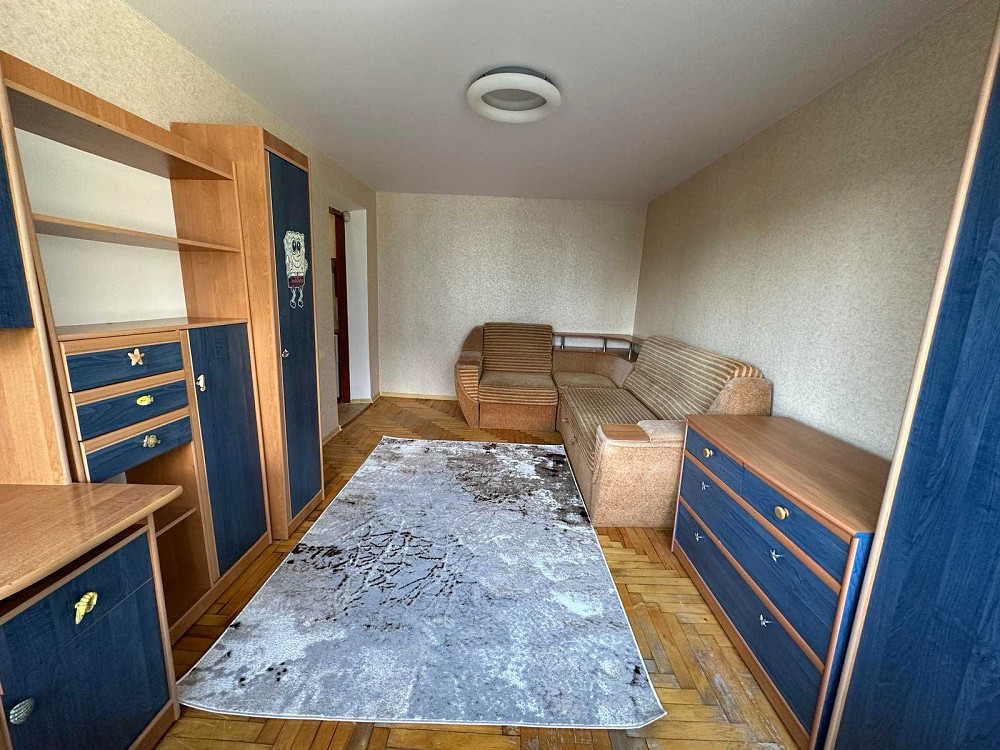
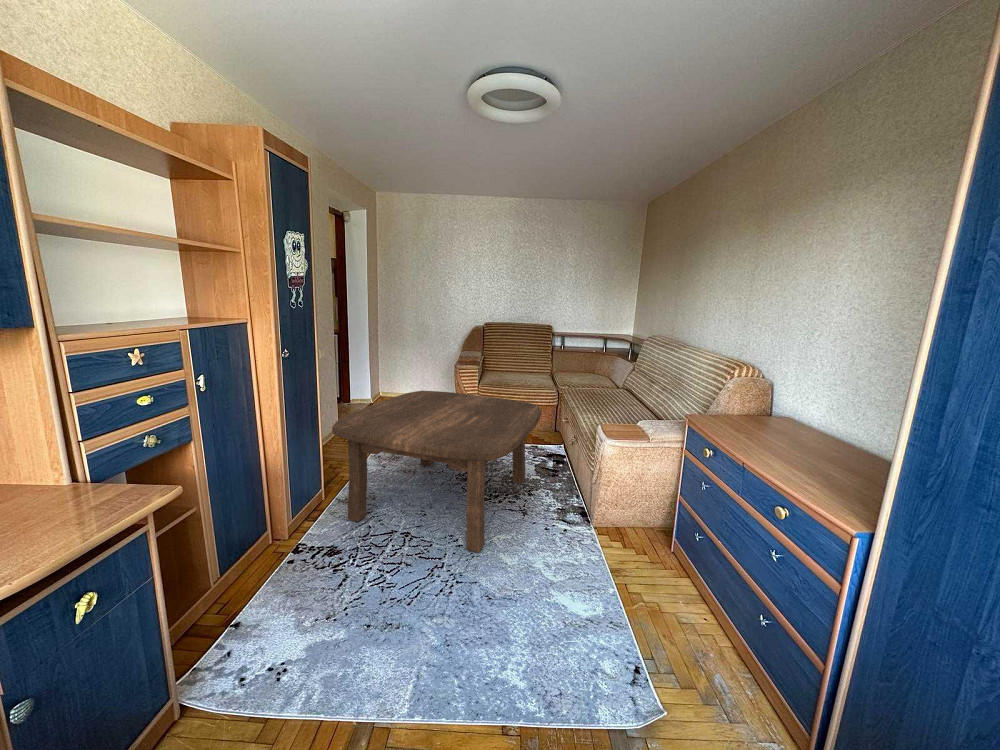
+ coffee table [331,390,542,553]
